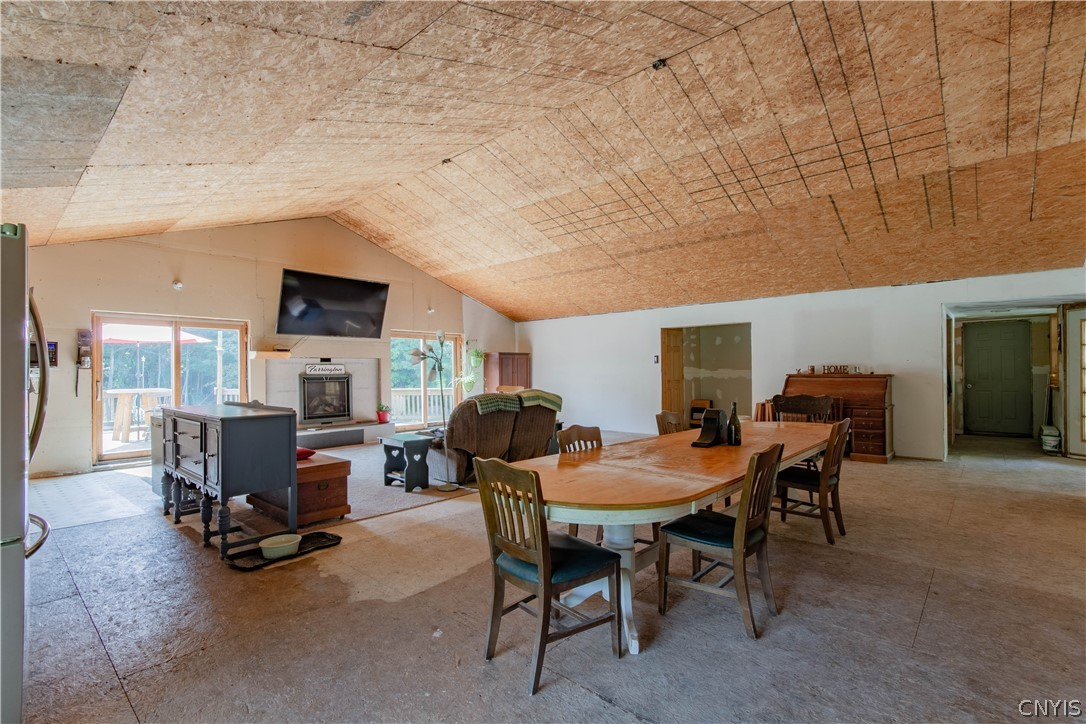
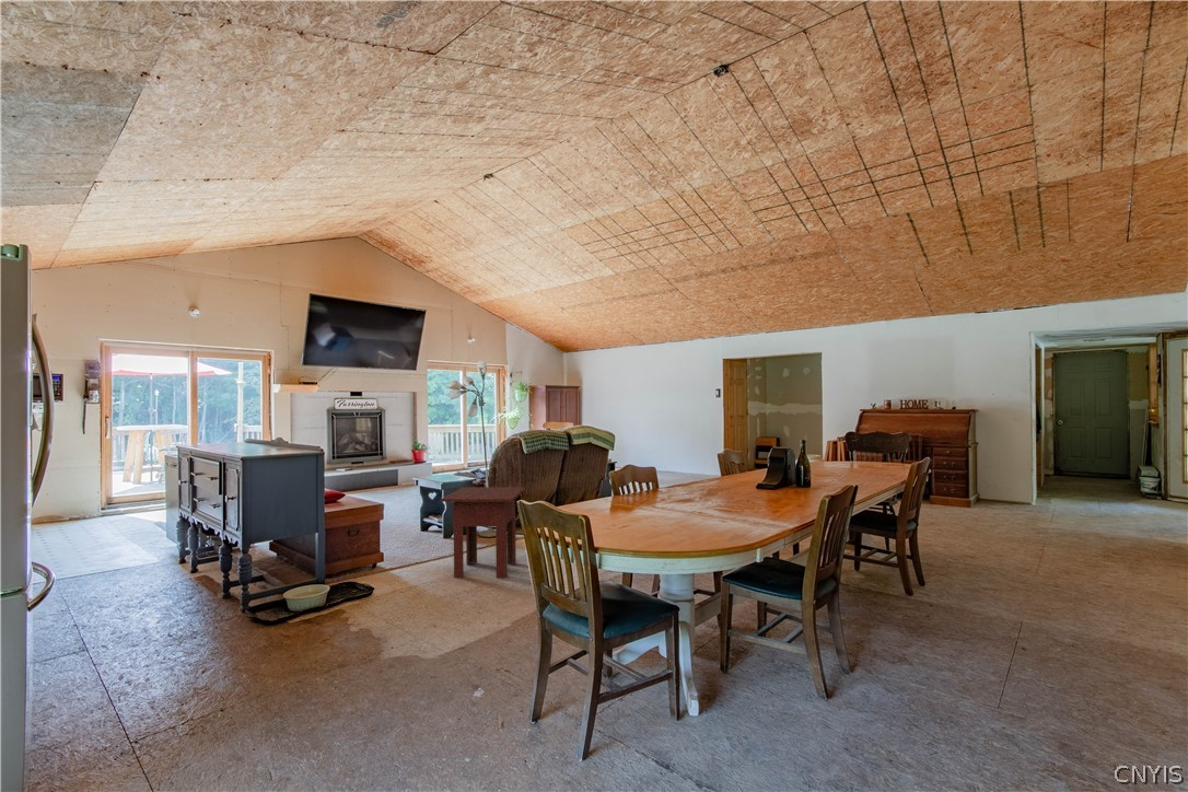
+ side table [440,486,526,580]
